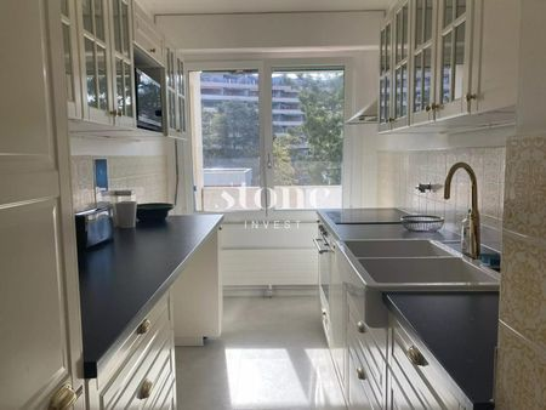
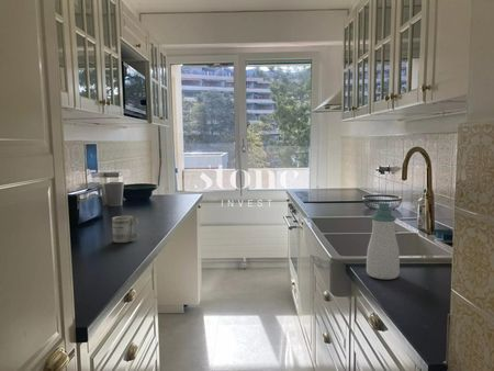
+ soap bottle [366,201,401,280]
+ mug [111,215,139,244]
